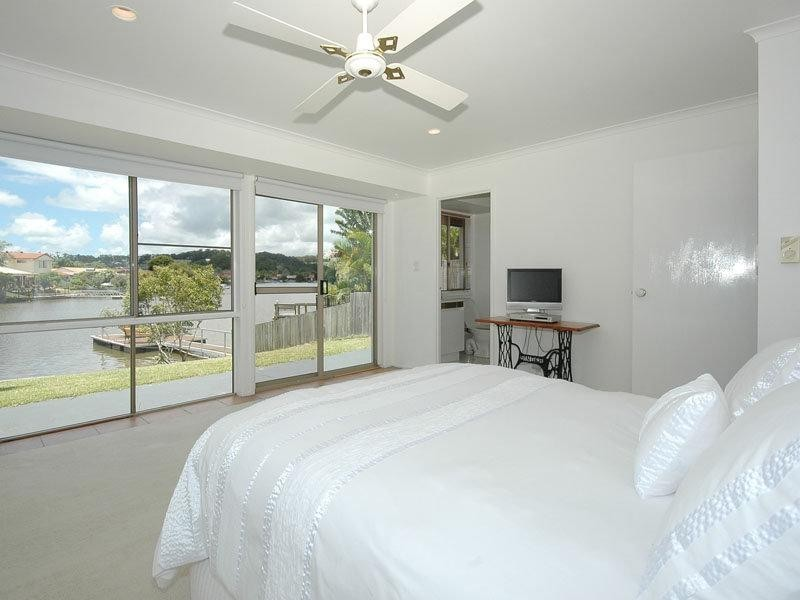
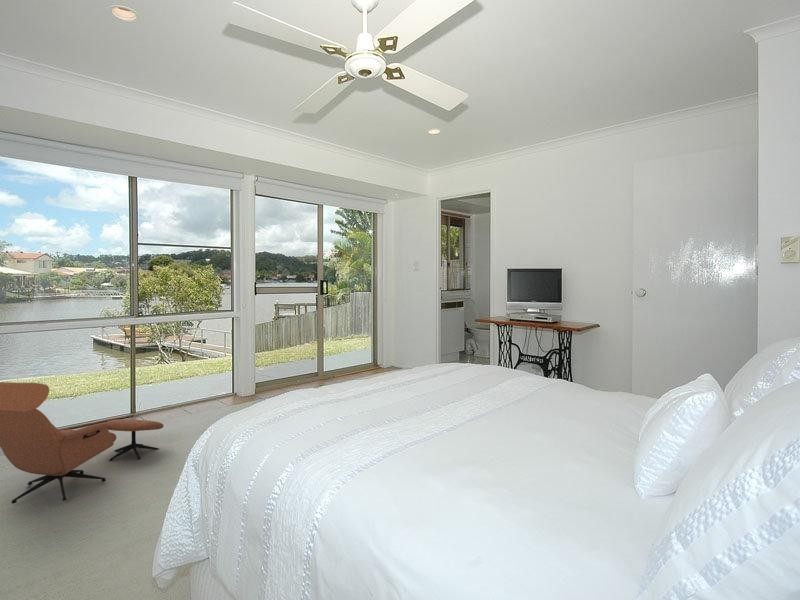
+ lounge chair [0,381,165,505]
